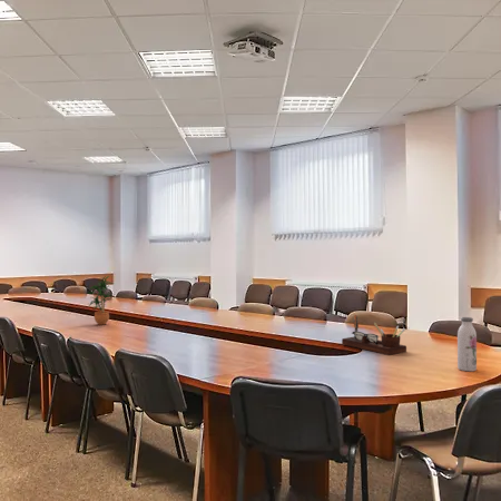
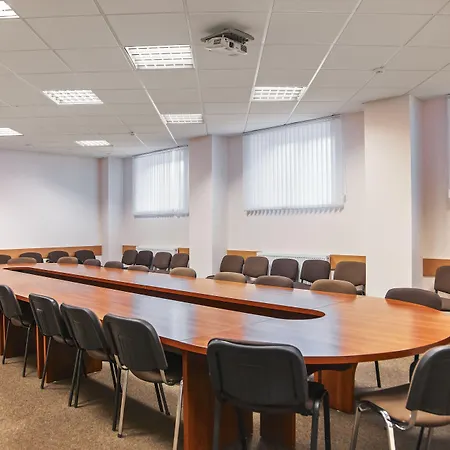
- desk organizer [341,314,407,356]
- water bottle [456,316,478,372]
- potted plant [85,275,116,326]
